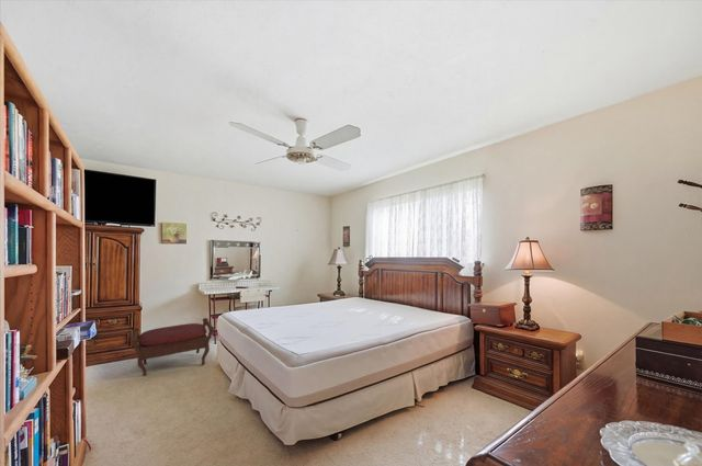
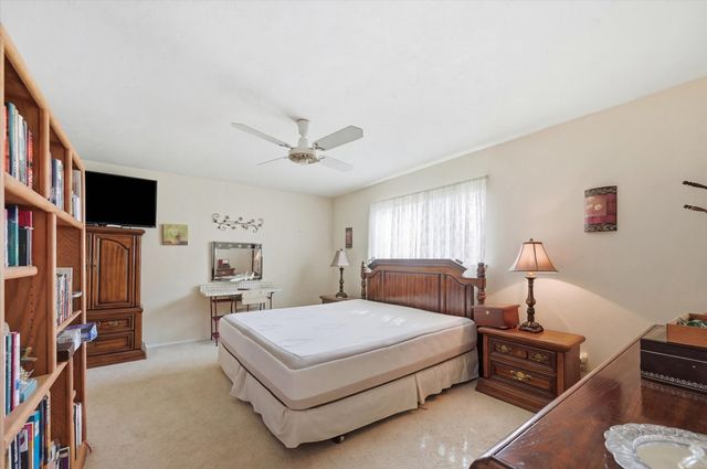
- bench [131,317,215,377]
